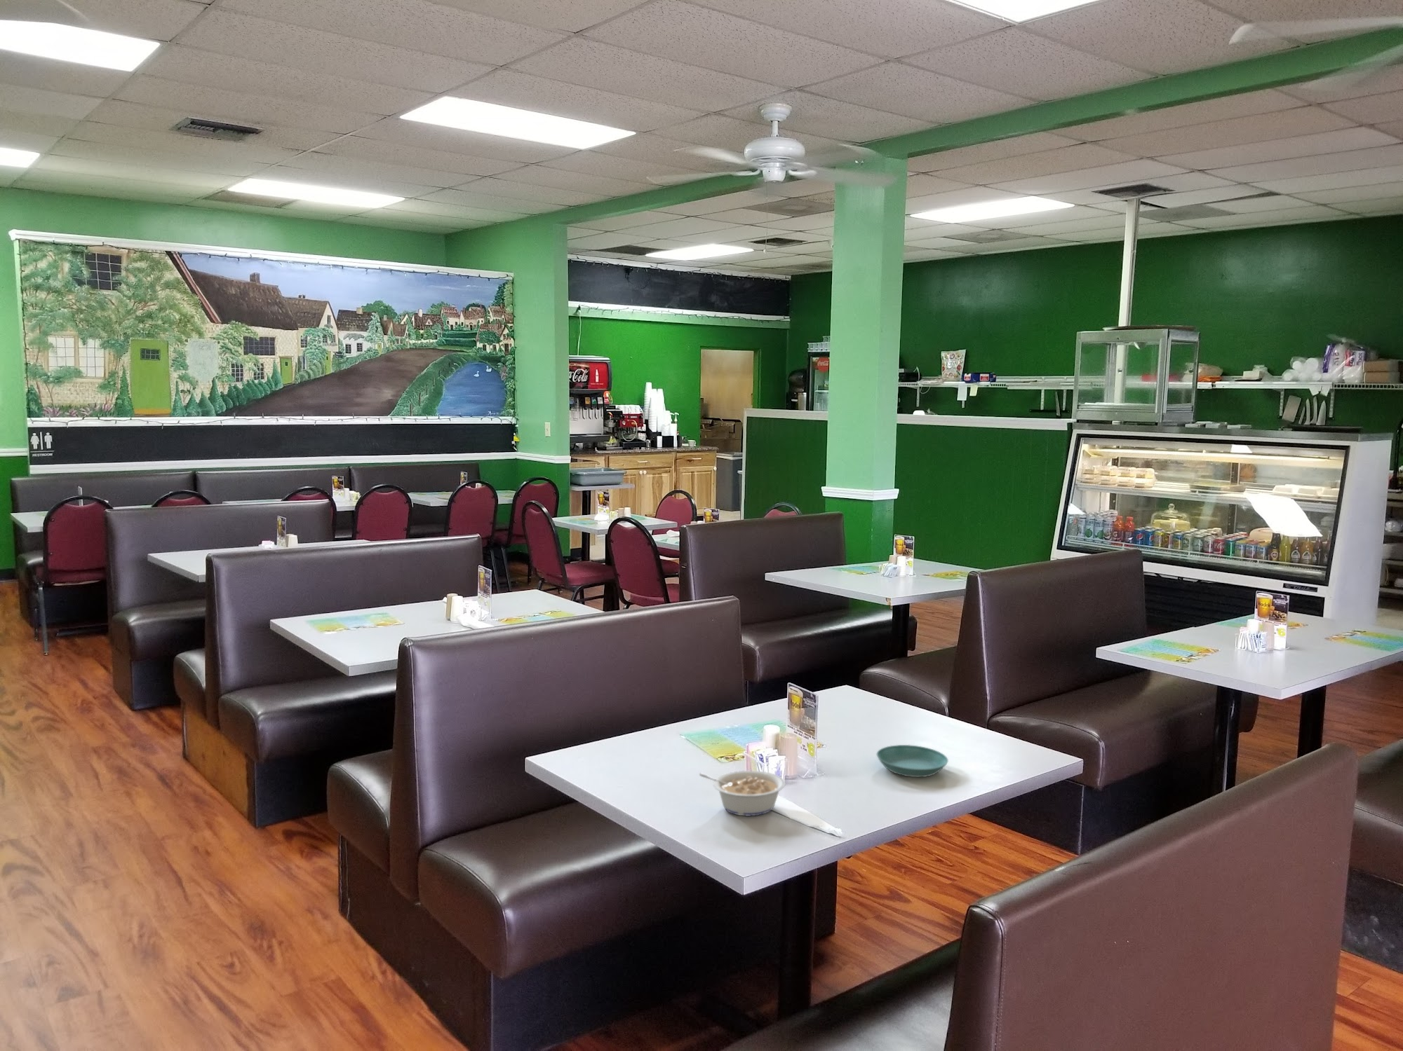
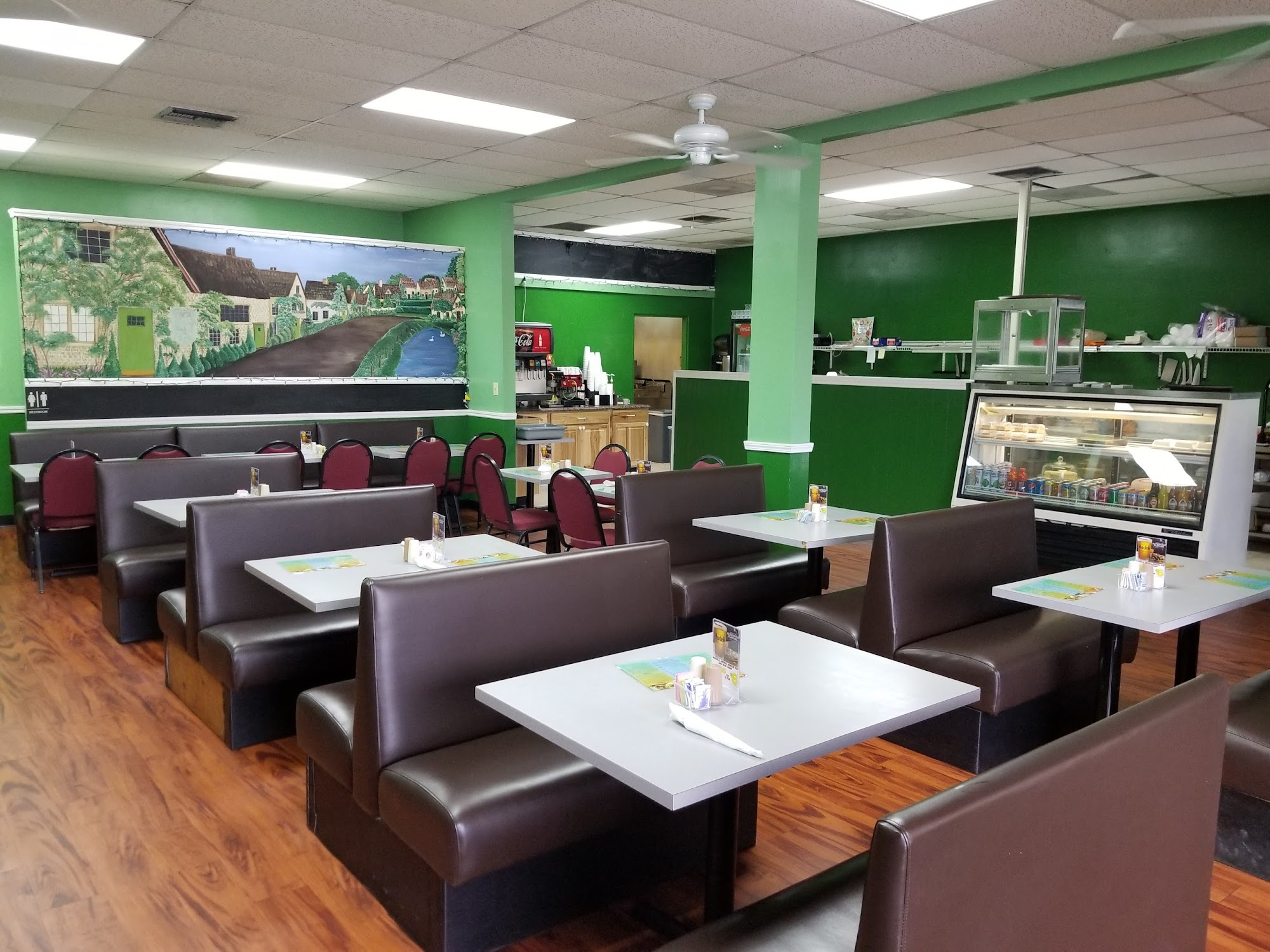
- legume [698,769,787,816]
- saucer [875,744,949,777]
